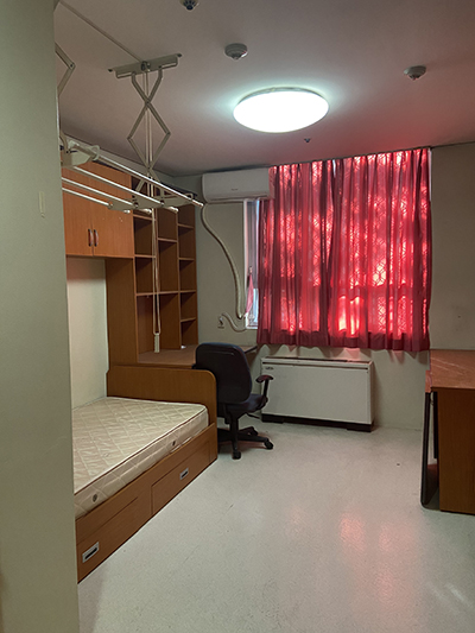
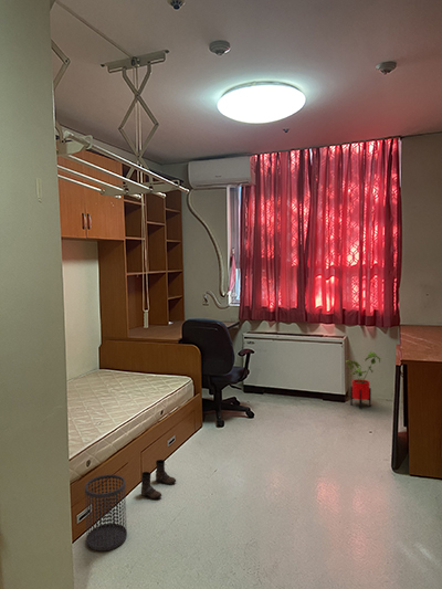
+ wastebasket [84,474,128,553]
+ boots [140,459,177,499]
+ house plant [345,350,383,410]
